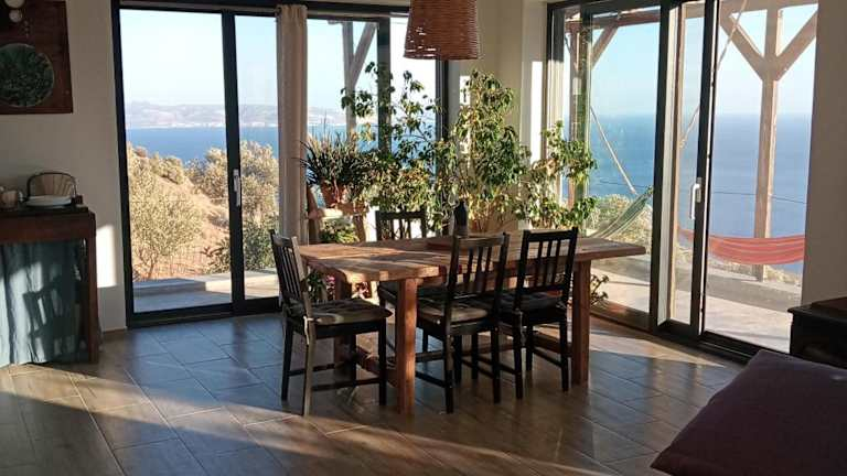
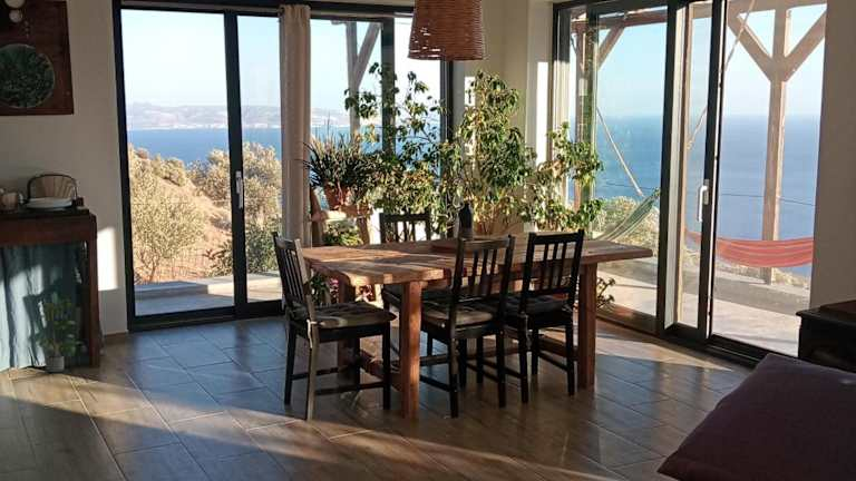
+ potted plant [36,297,84,373]
